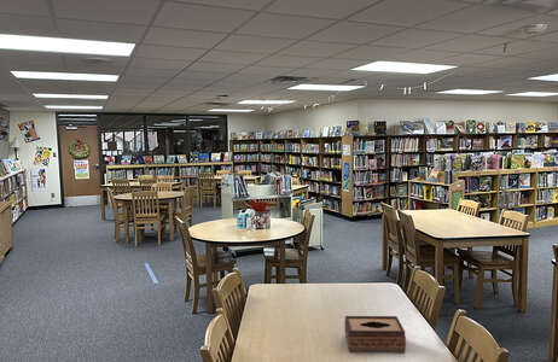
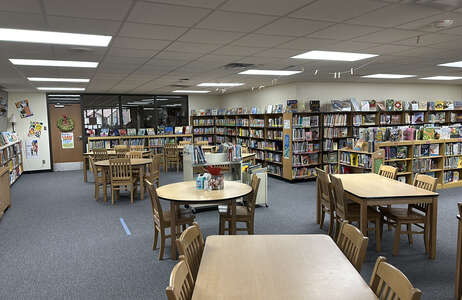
- tissue box [343,315,407,355]
